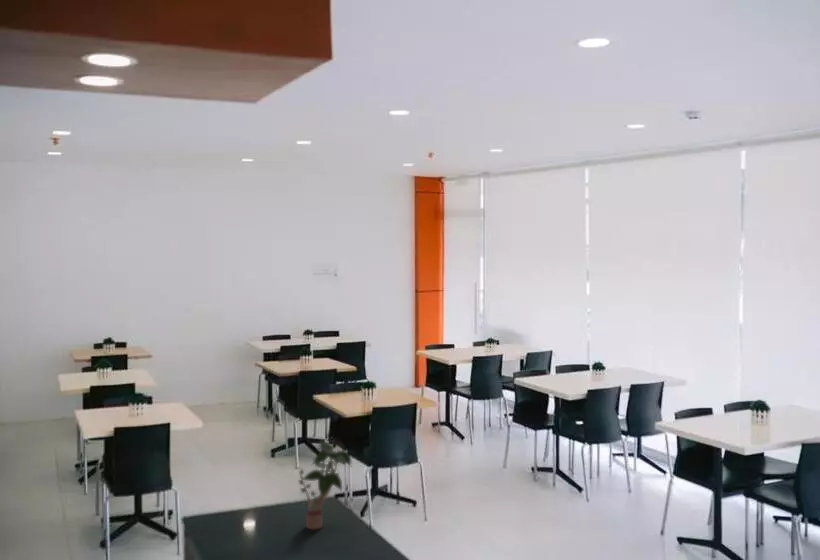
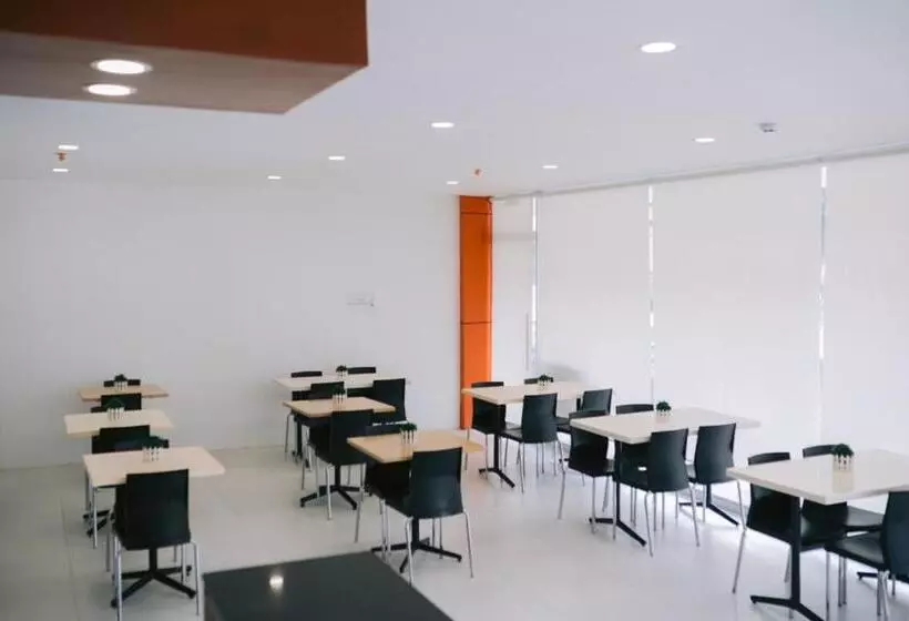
- potted plant [298,438,353,530]
